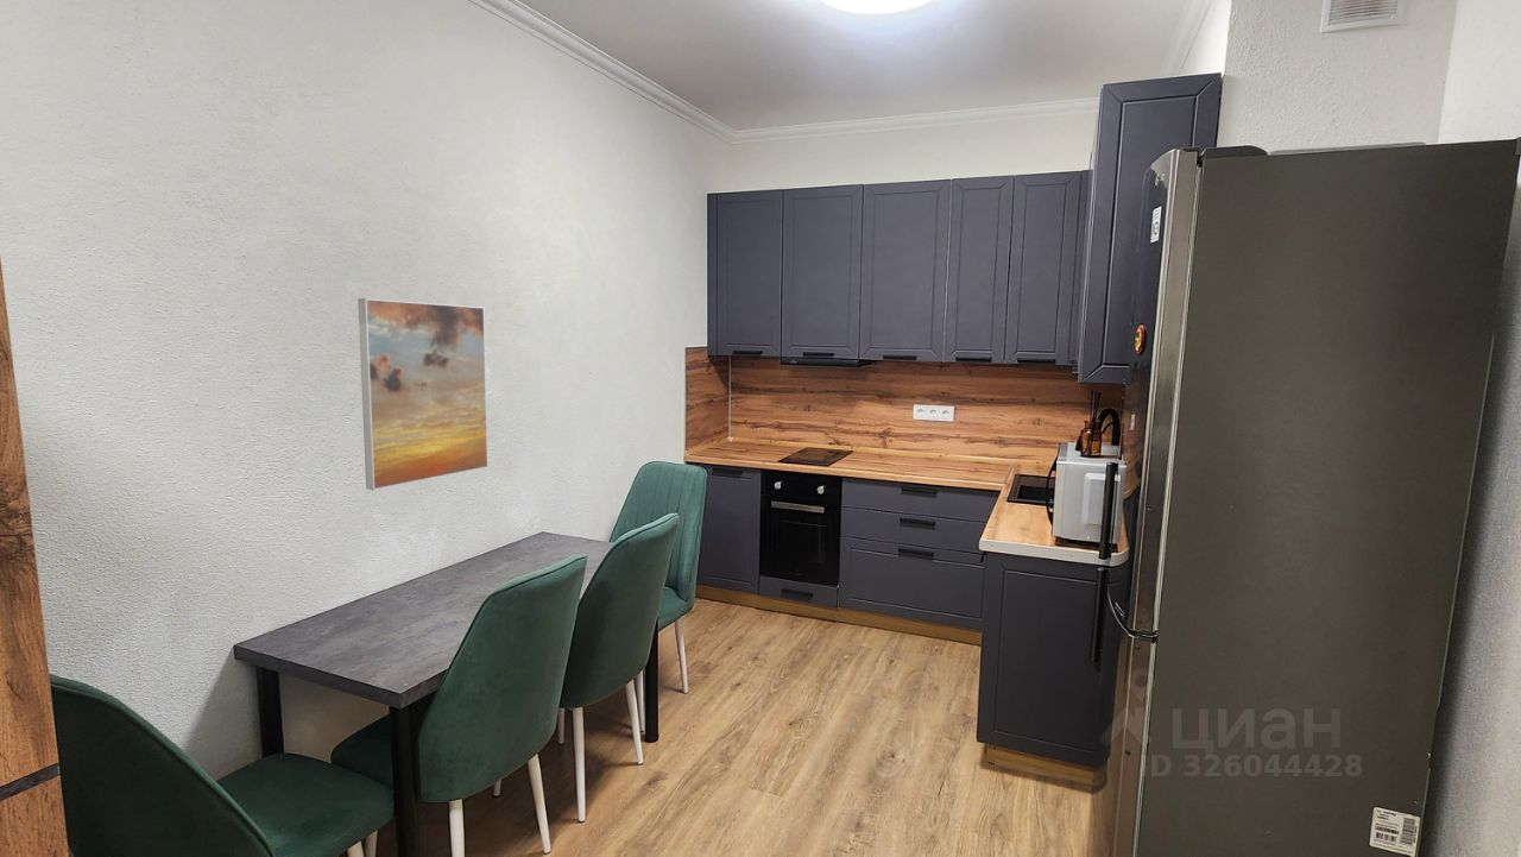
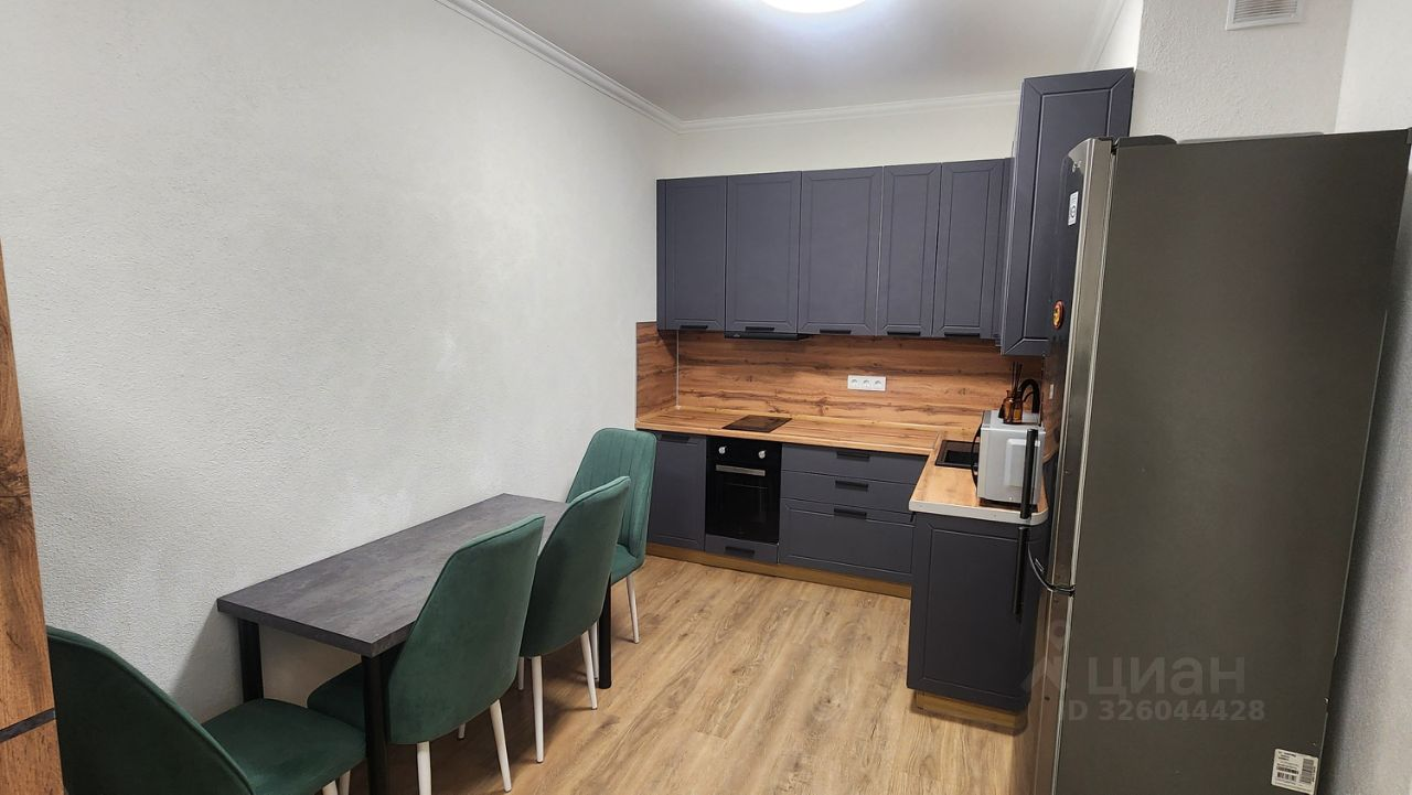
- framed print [356,297,490,491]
